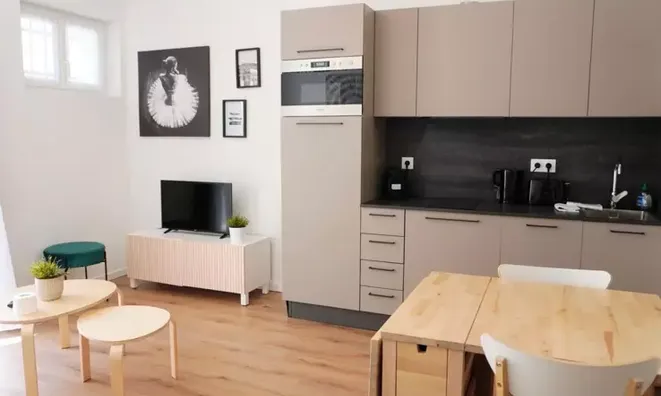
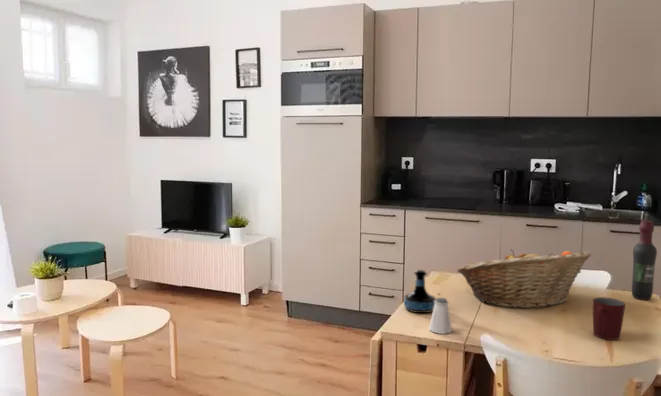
+ fruit basket [456,248,592,309]
+ mug [592,296,626,341]
+ wine bottle [631,219,658,301]
+ tequila bottle [403,269,436,314]
+ saltshaker [428,297,453,335]
